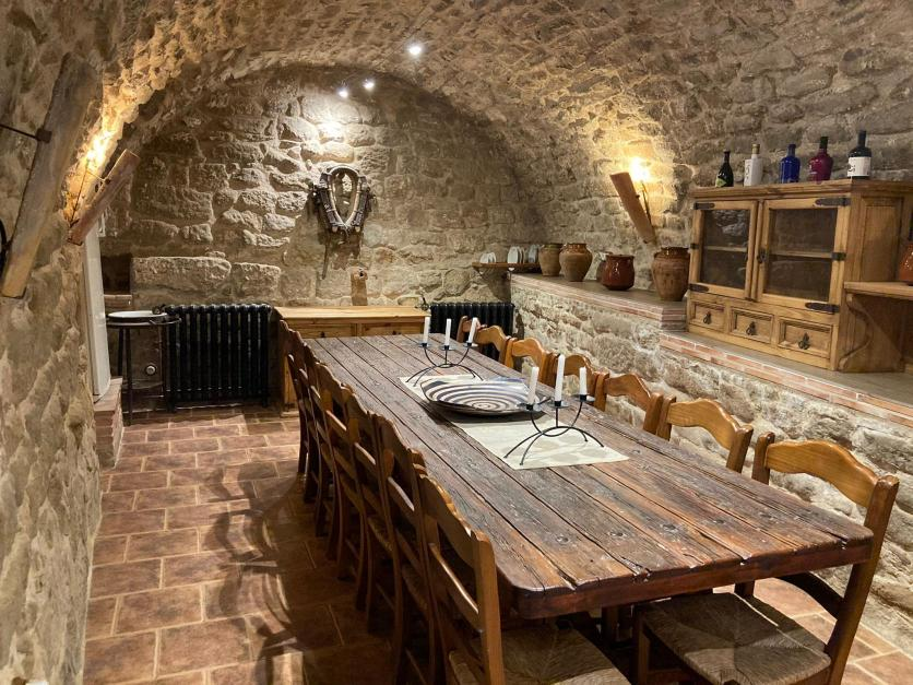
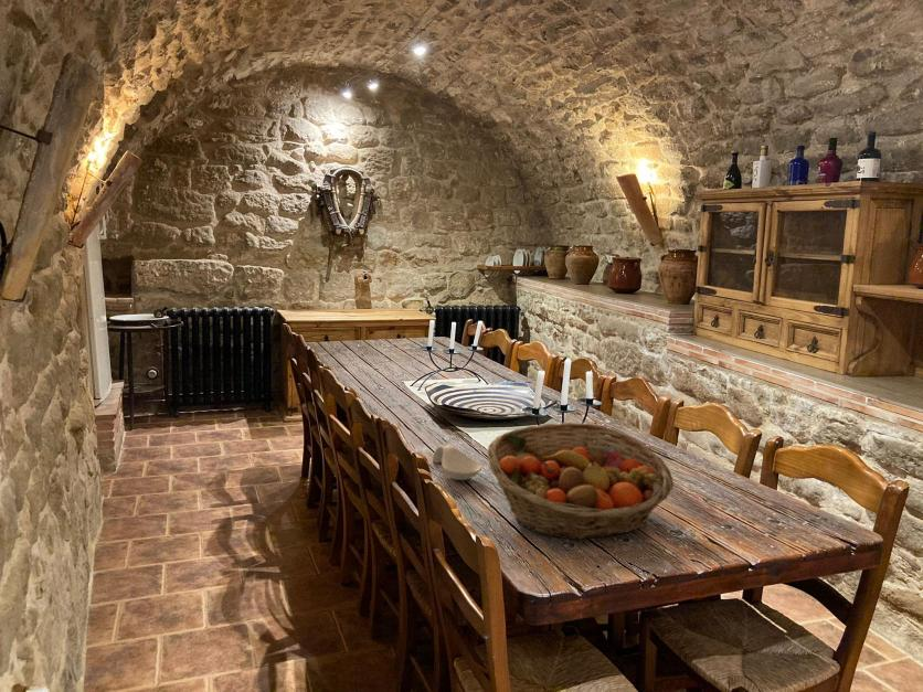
+ spoon rest [432,444,482,481]
+ fruit basket [487,422,675,541]
